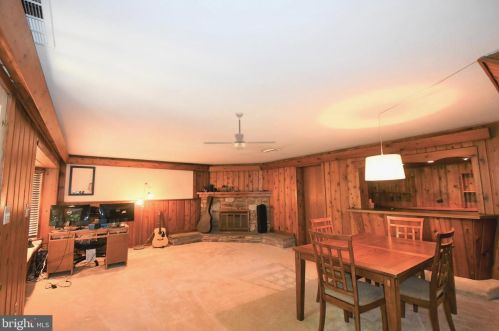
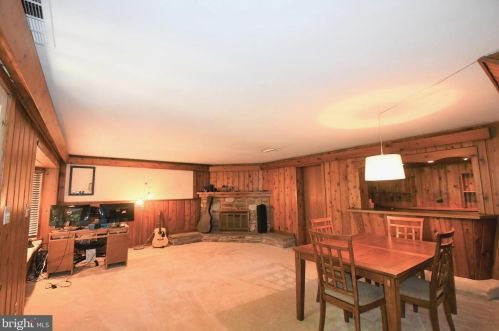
- ceiling fan [202,111,277,150]
